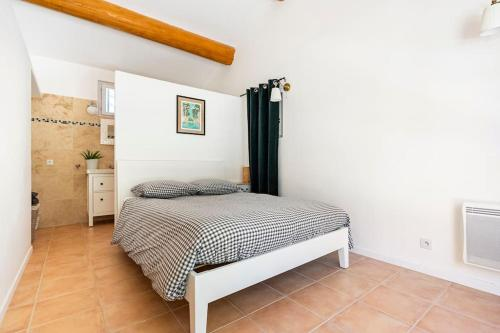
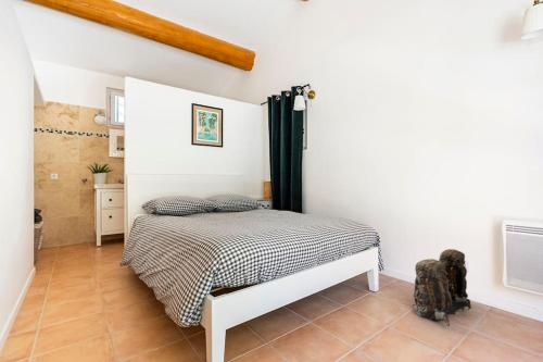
+ backpack [412,248,472,327]
